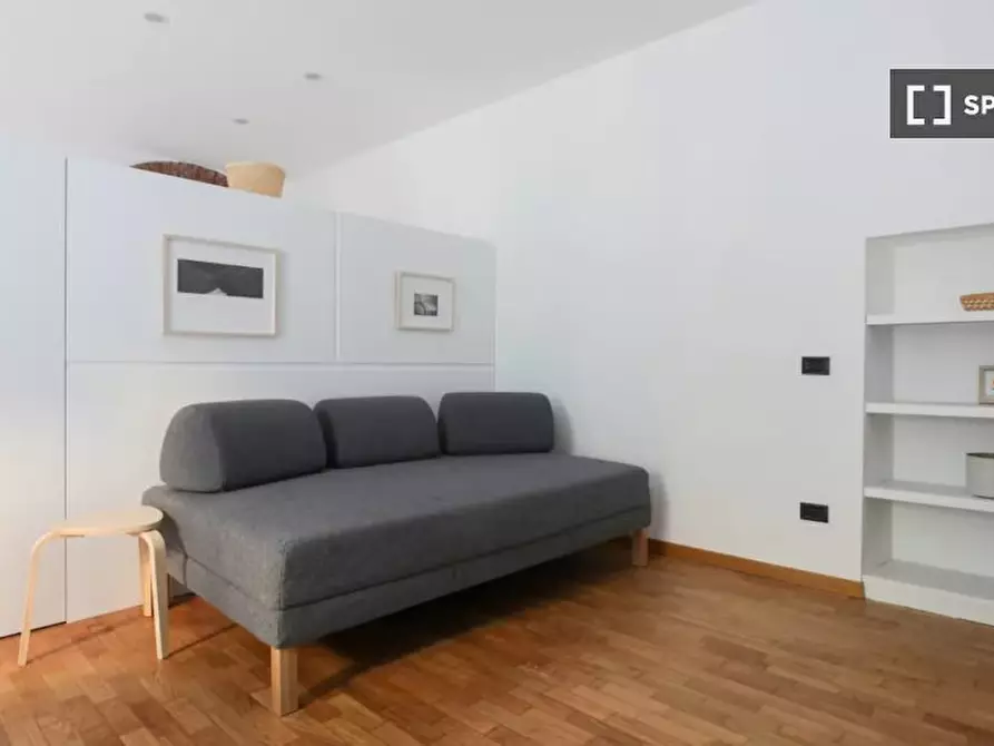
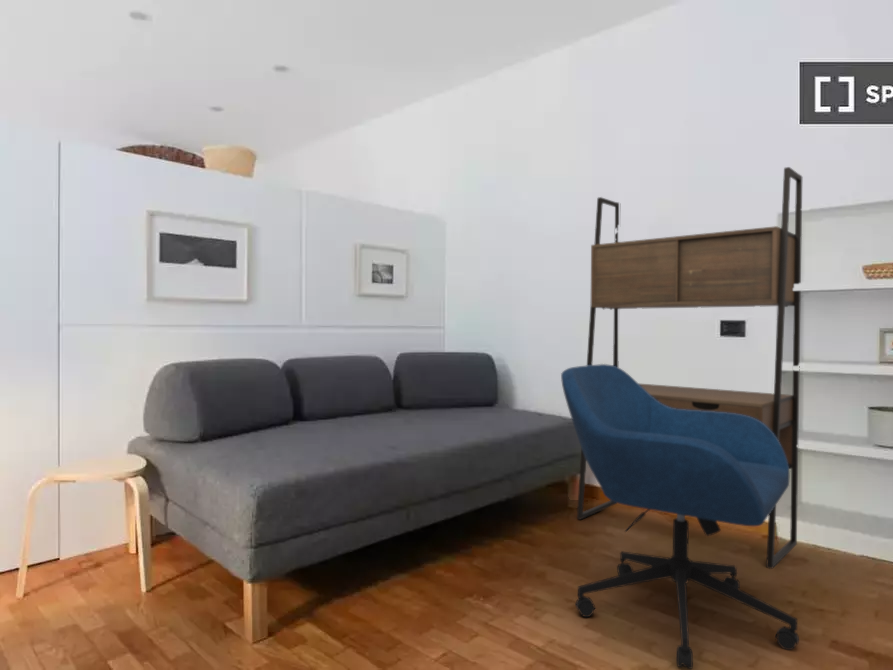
+ desk [576,166,803,570]
+ office chair [560,363,800,670]
